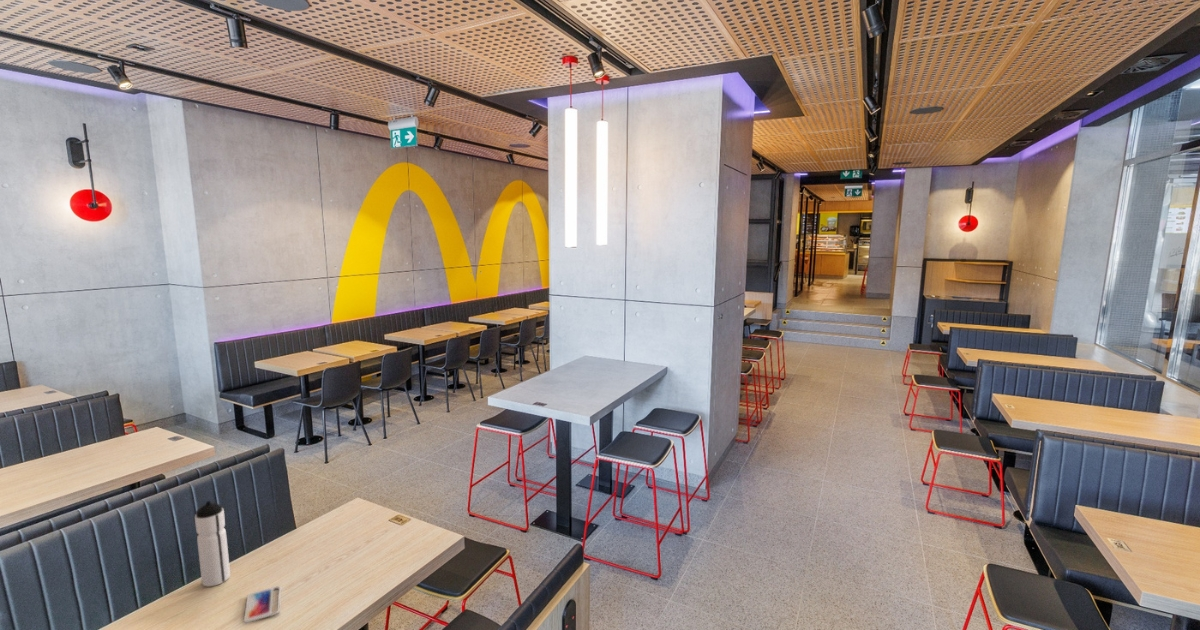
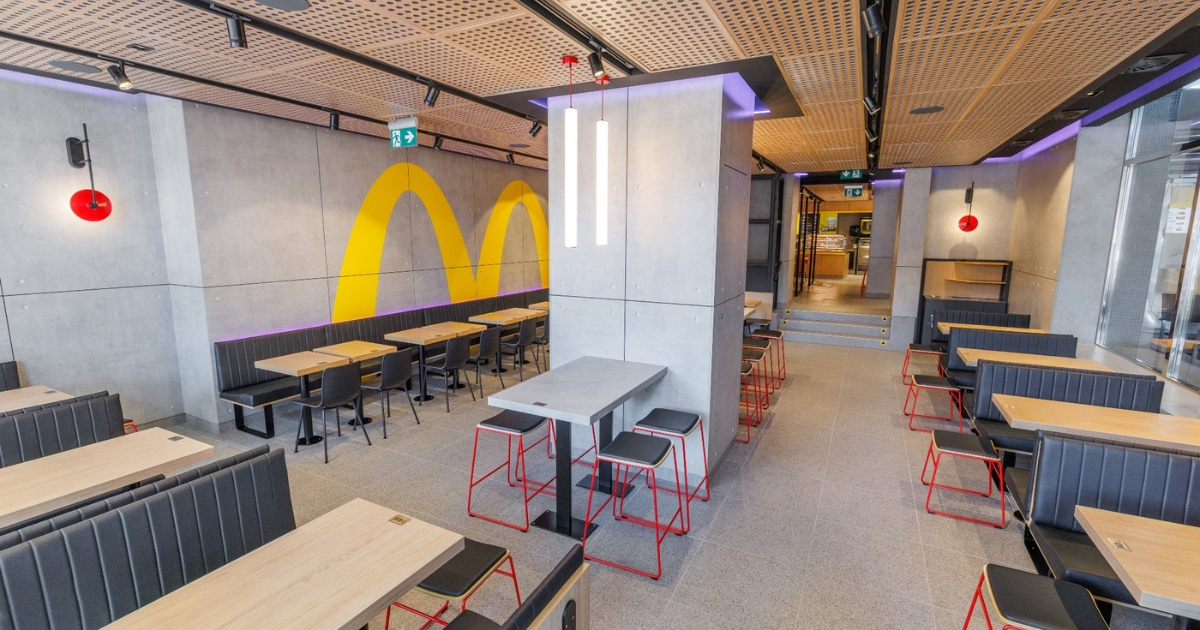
- water bottle [194,500,231,587]
- smartphone [243,585,282,624]
